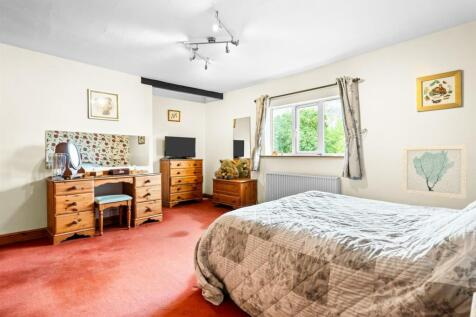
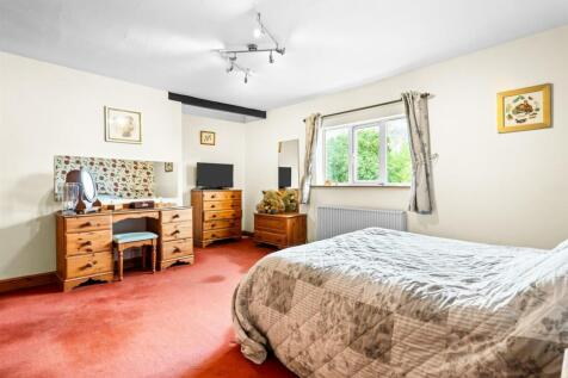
- wall art [401,144,468,200]
